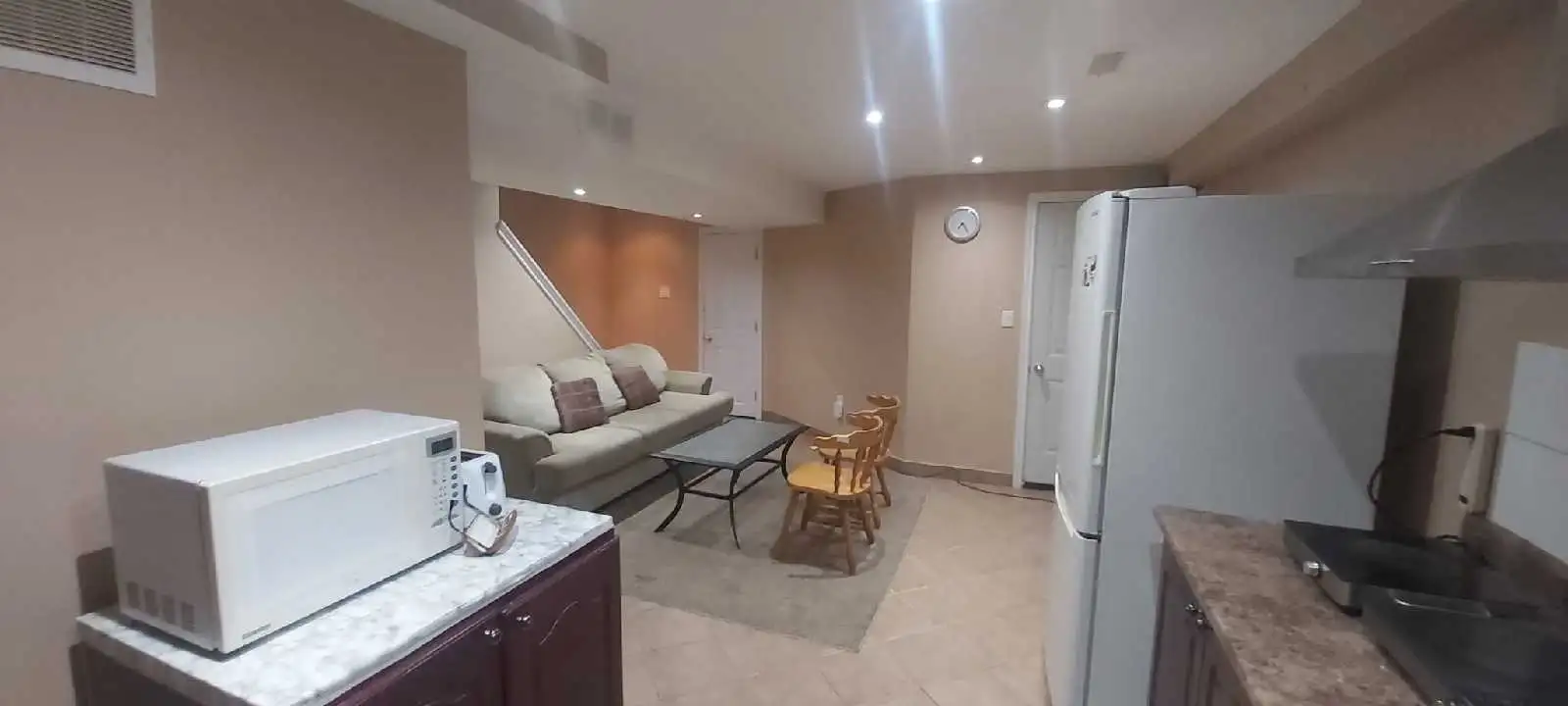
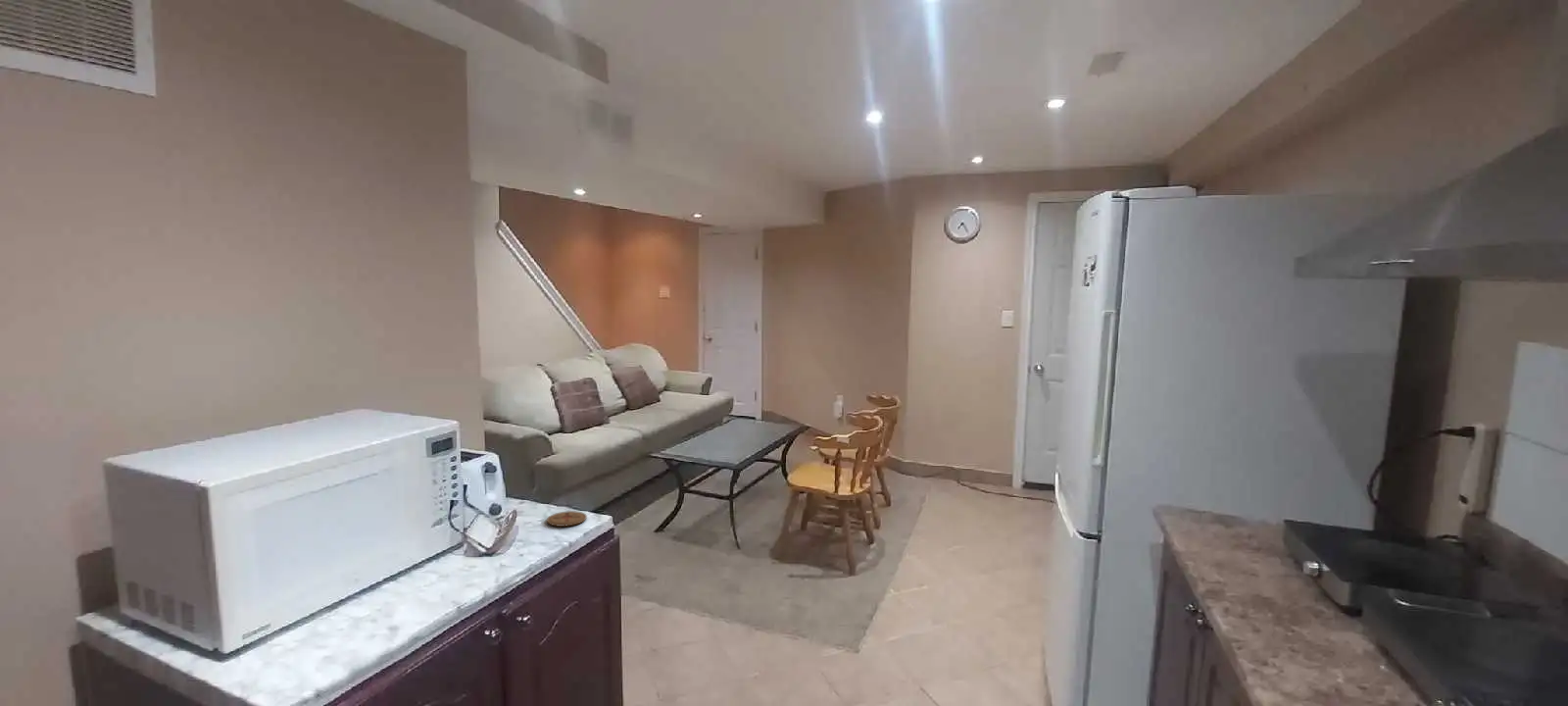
+ coaster [546,510,588,528]
